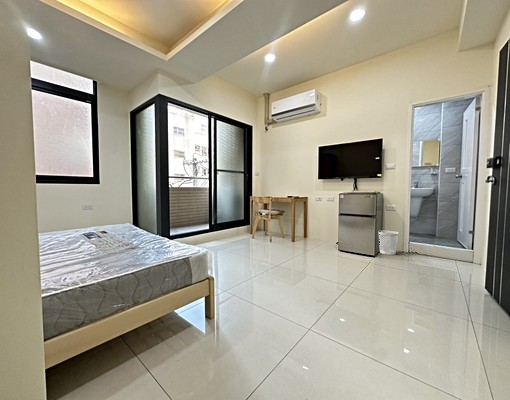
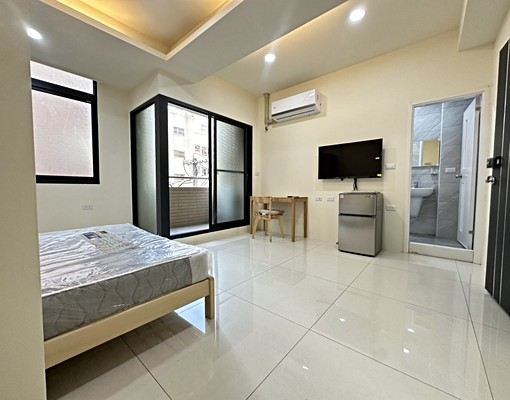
- wastebasket [378,229,400,256]
